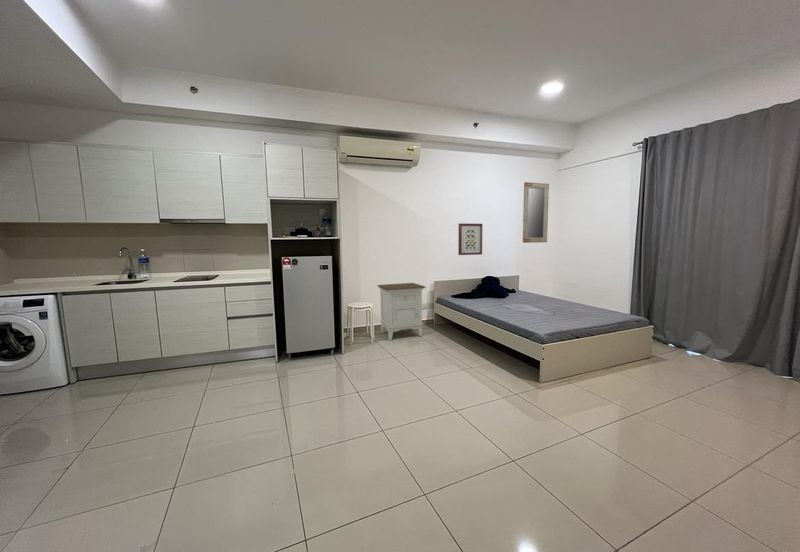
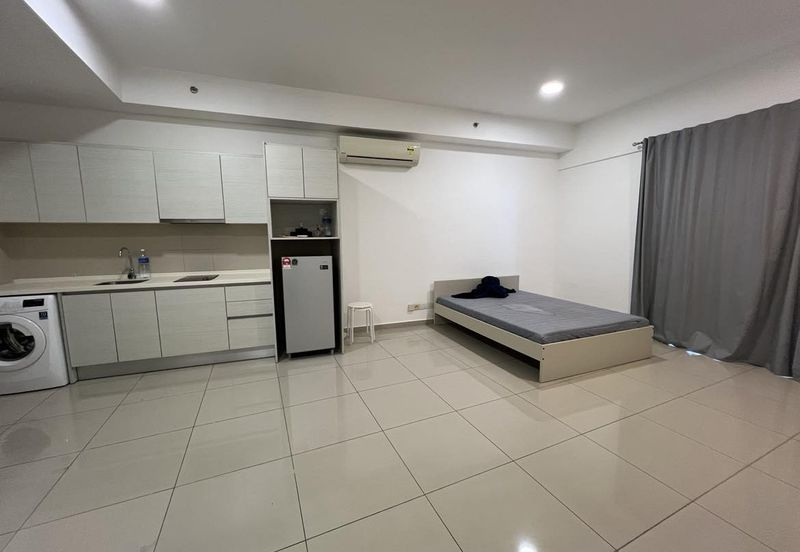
- nightstand [377,282,427,341]
- home mirror [522,181,550,244]
- wall art [457,222,483,256]
